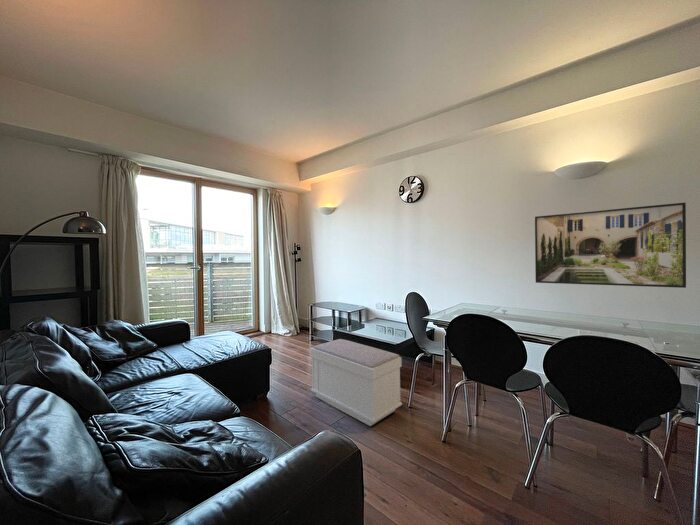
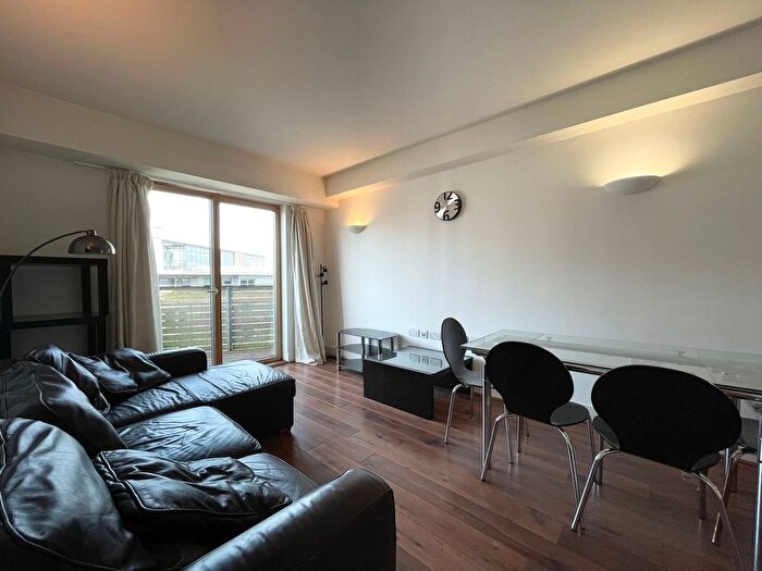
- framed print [534,202,687,289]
- bench [309,338,403,427]
